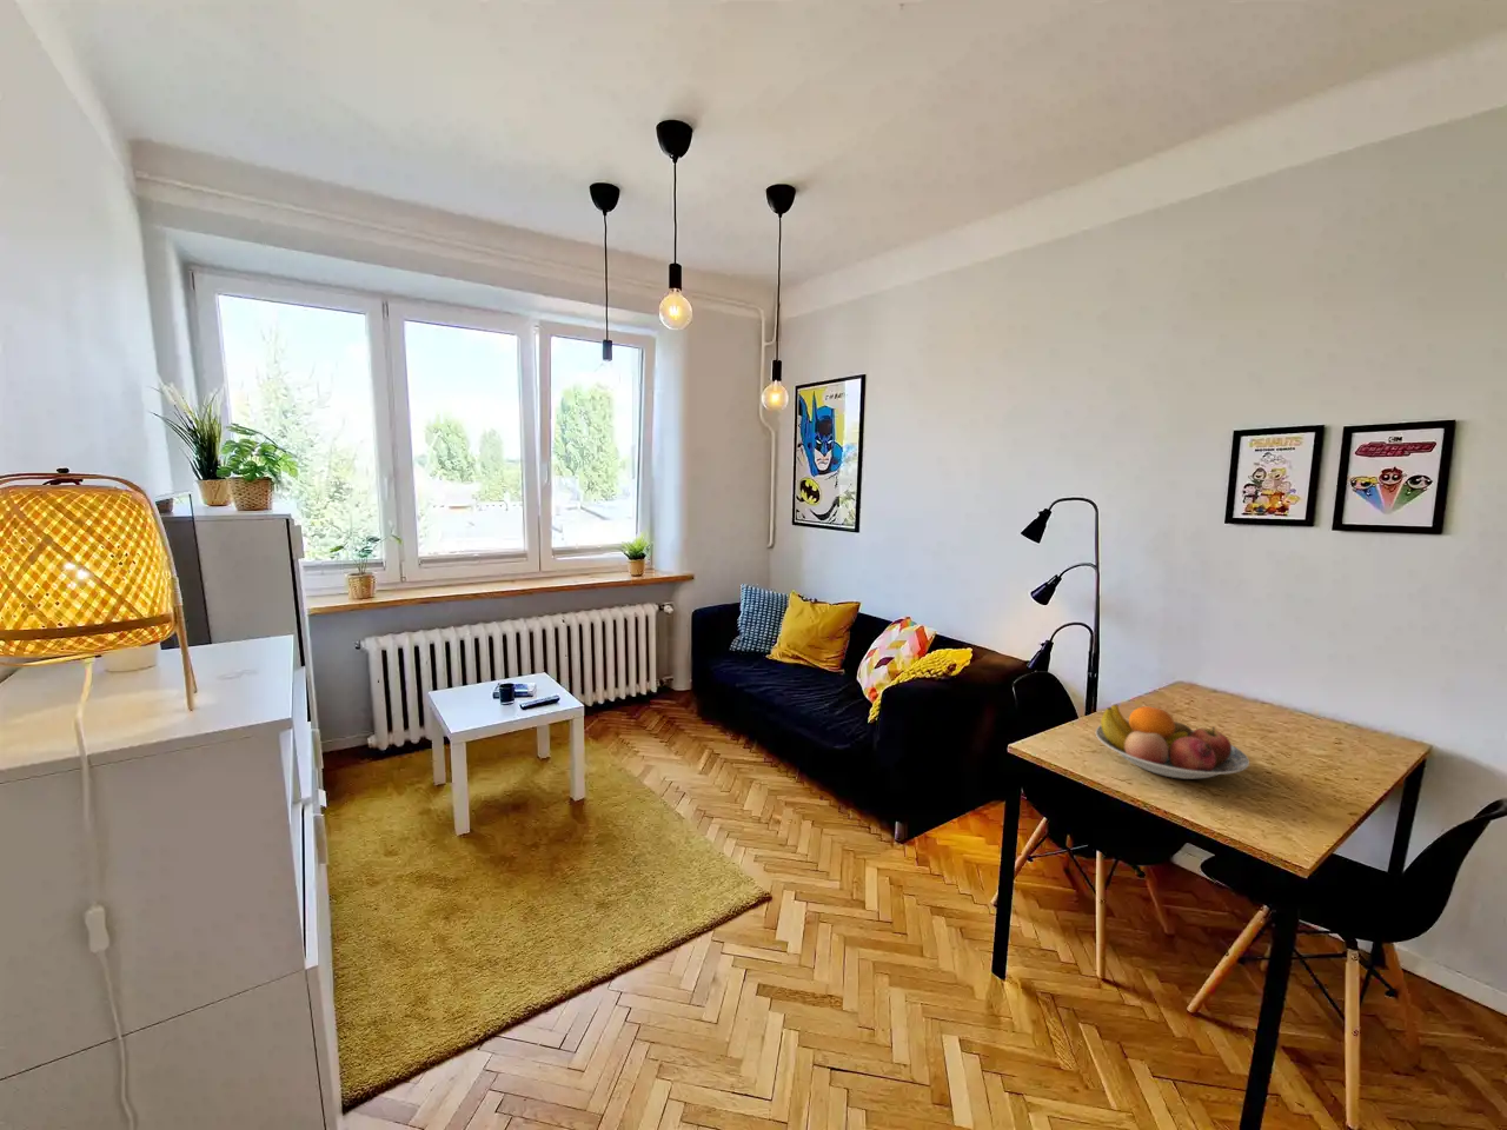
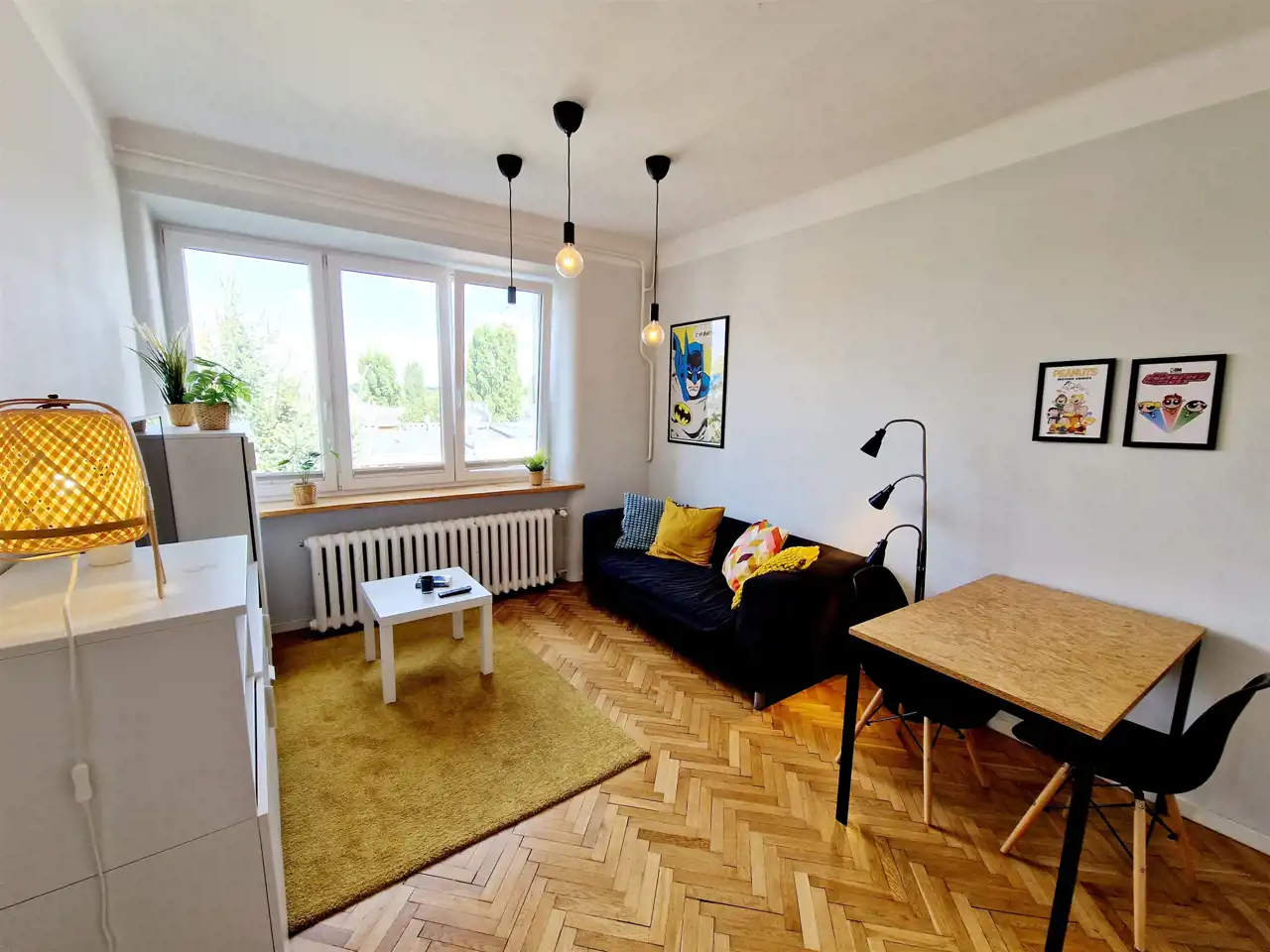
- fruit bowl [1095,703,1251,780]
